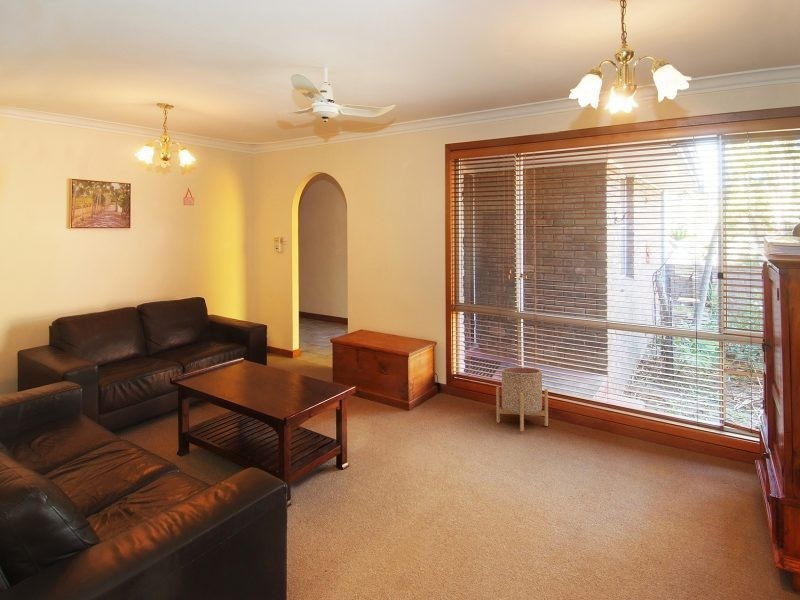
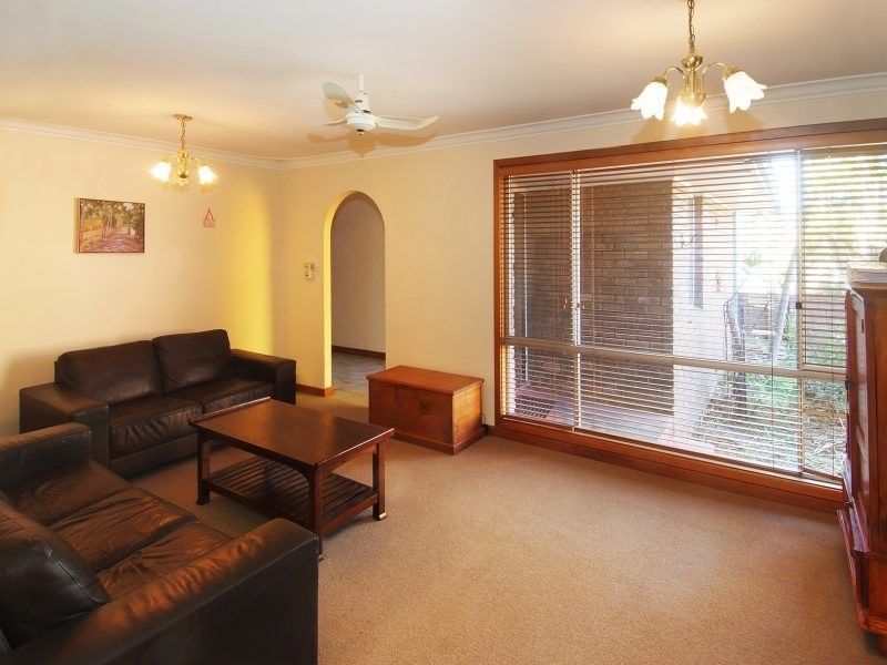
- planter [495,366,549,432]
